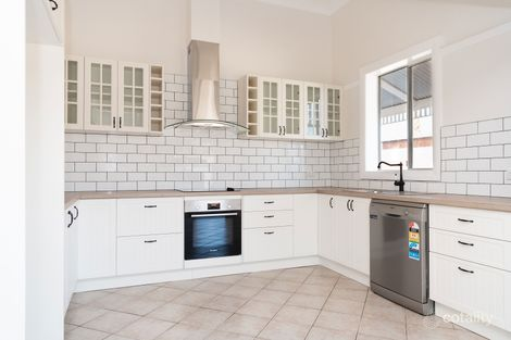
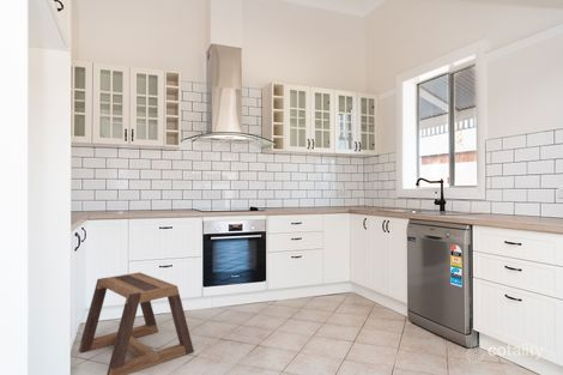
+ stool [78,271,195,375]
